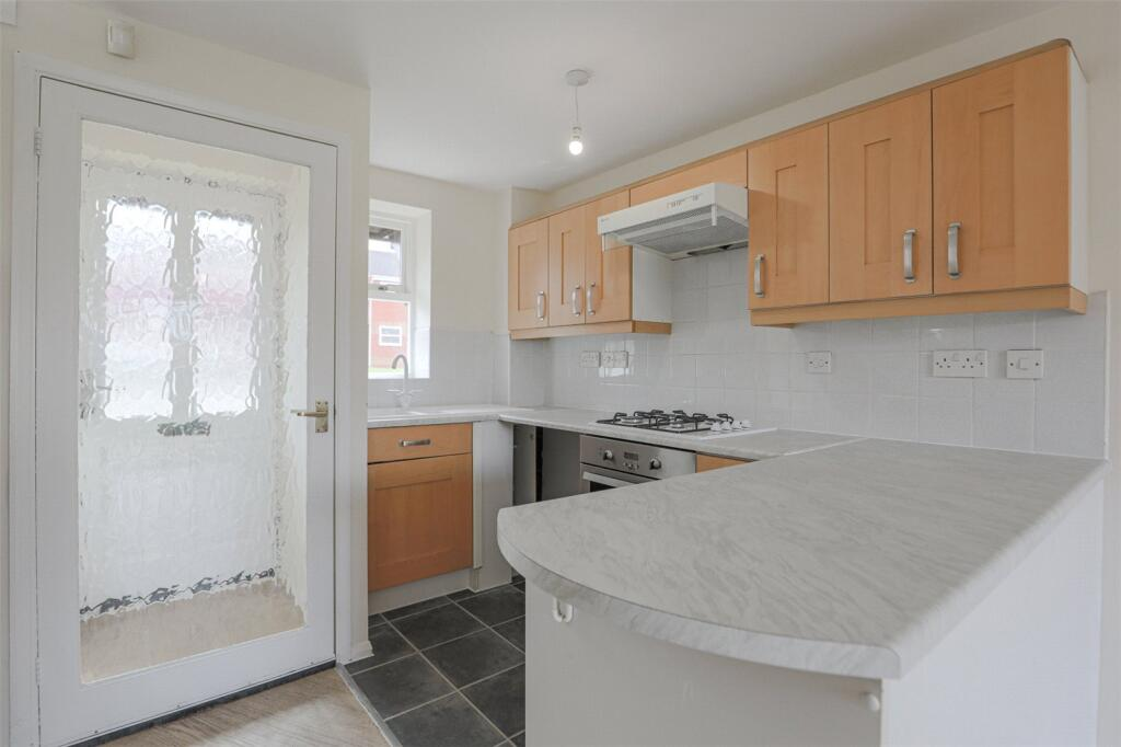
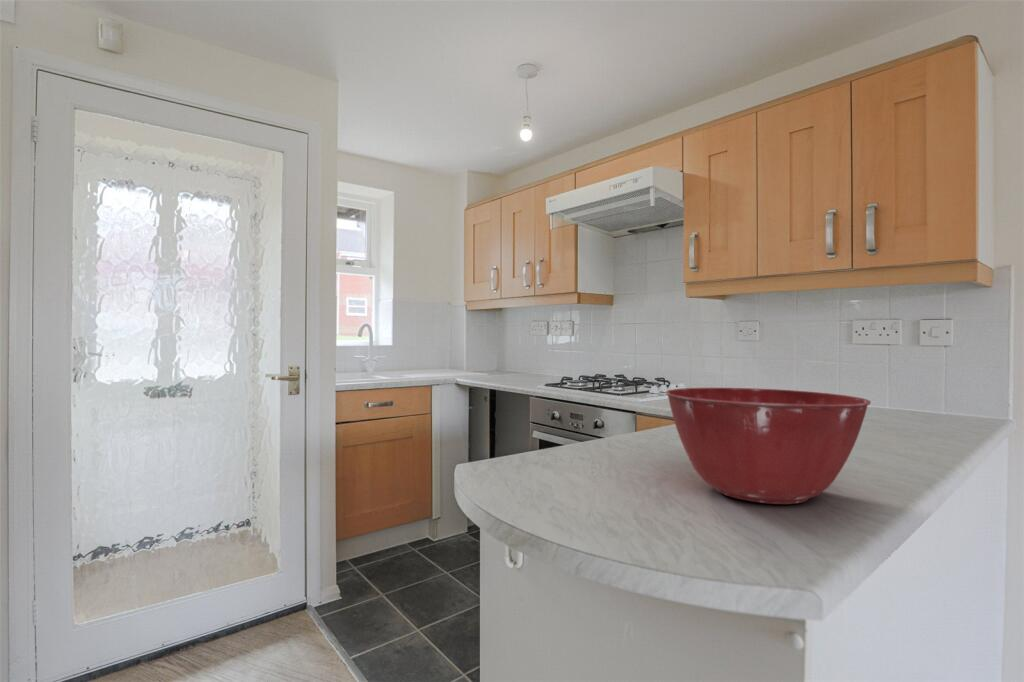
+ mixing bowl [665,387,872,505]
